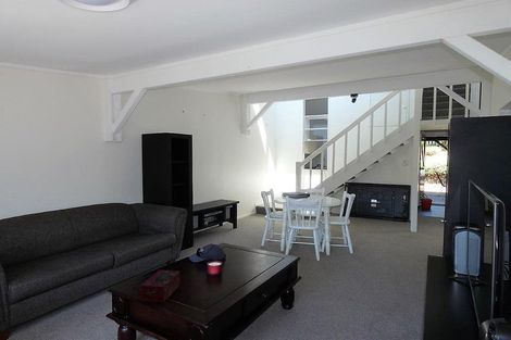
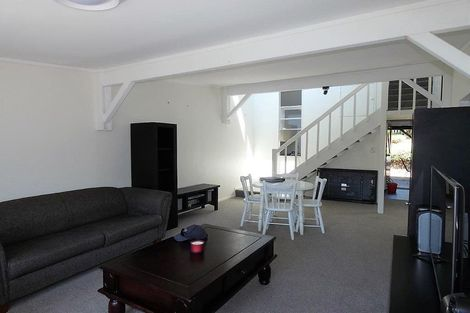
- tissue box [139,268,182,304]
